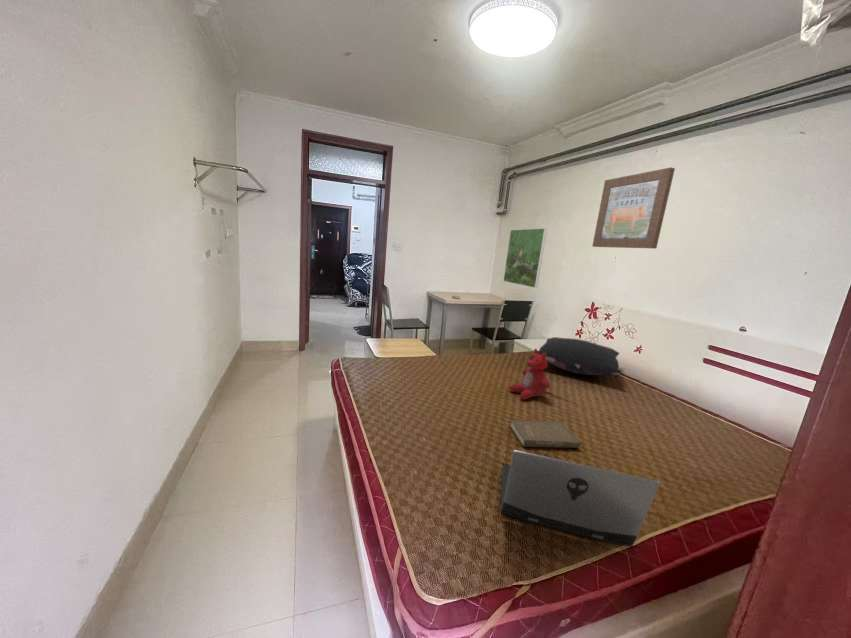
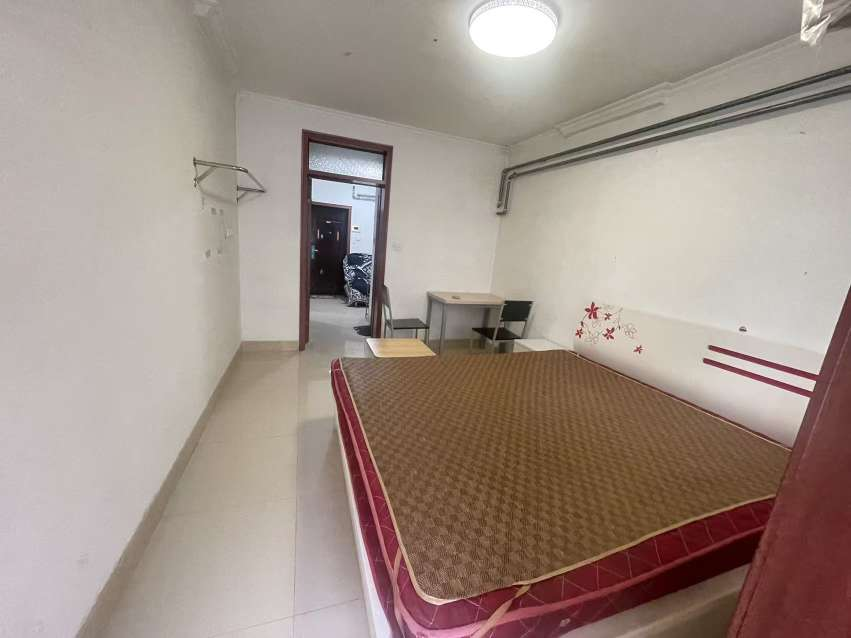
- wall art [591,166,676,249]
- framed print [502,227,548,289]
- laptop [500,449,661,548]
- stuffed bear [508,348,551,401]
- pillow [533,336,623,376]
- book [509,419,582,449]
